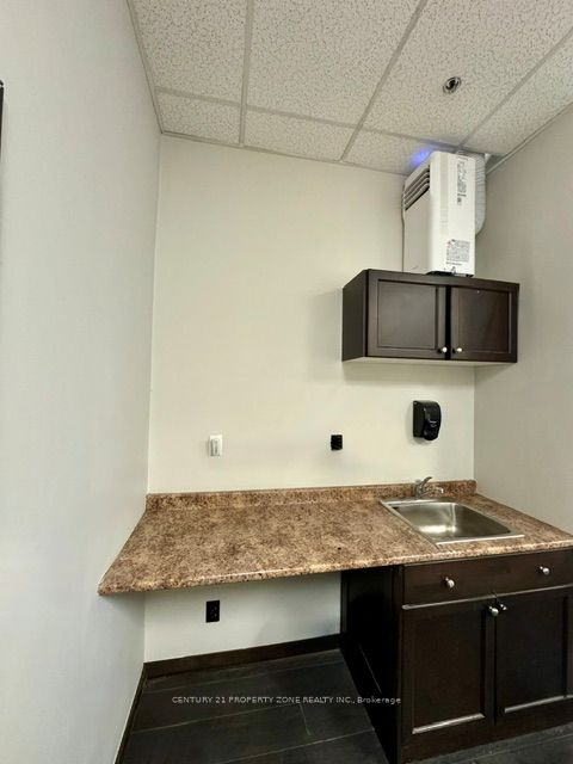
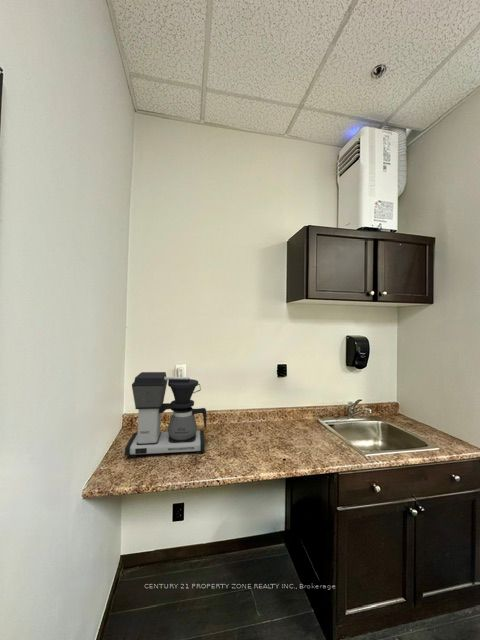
+ coffee maker [124,371,207,459]
